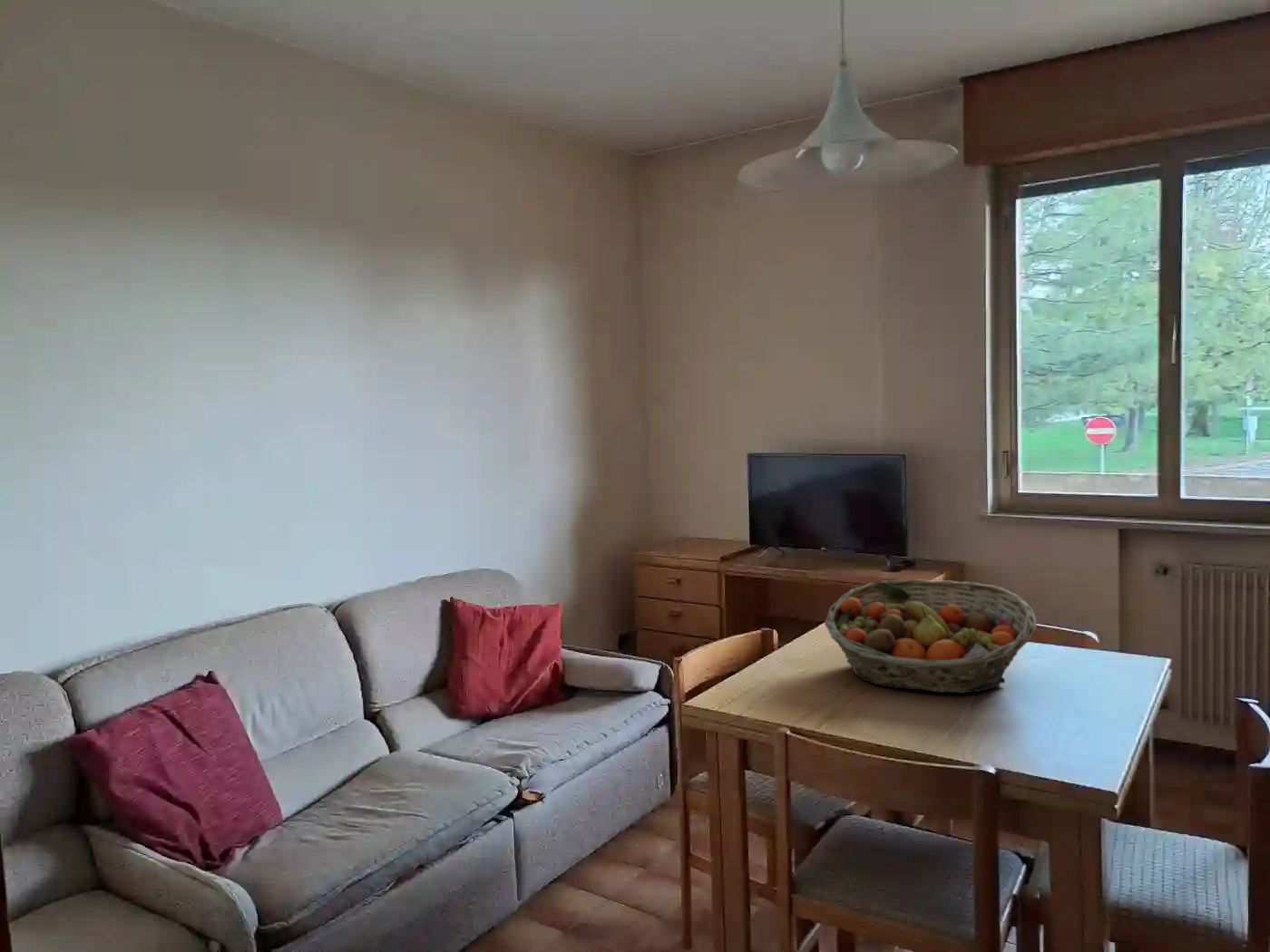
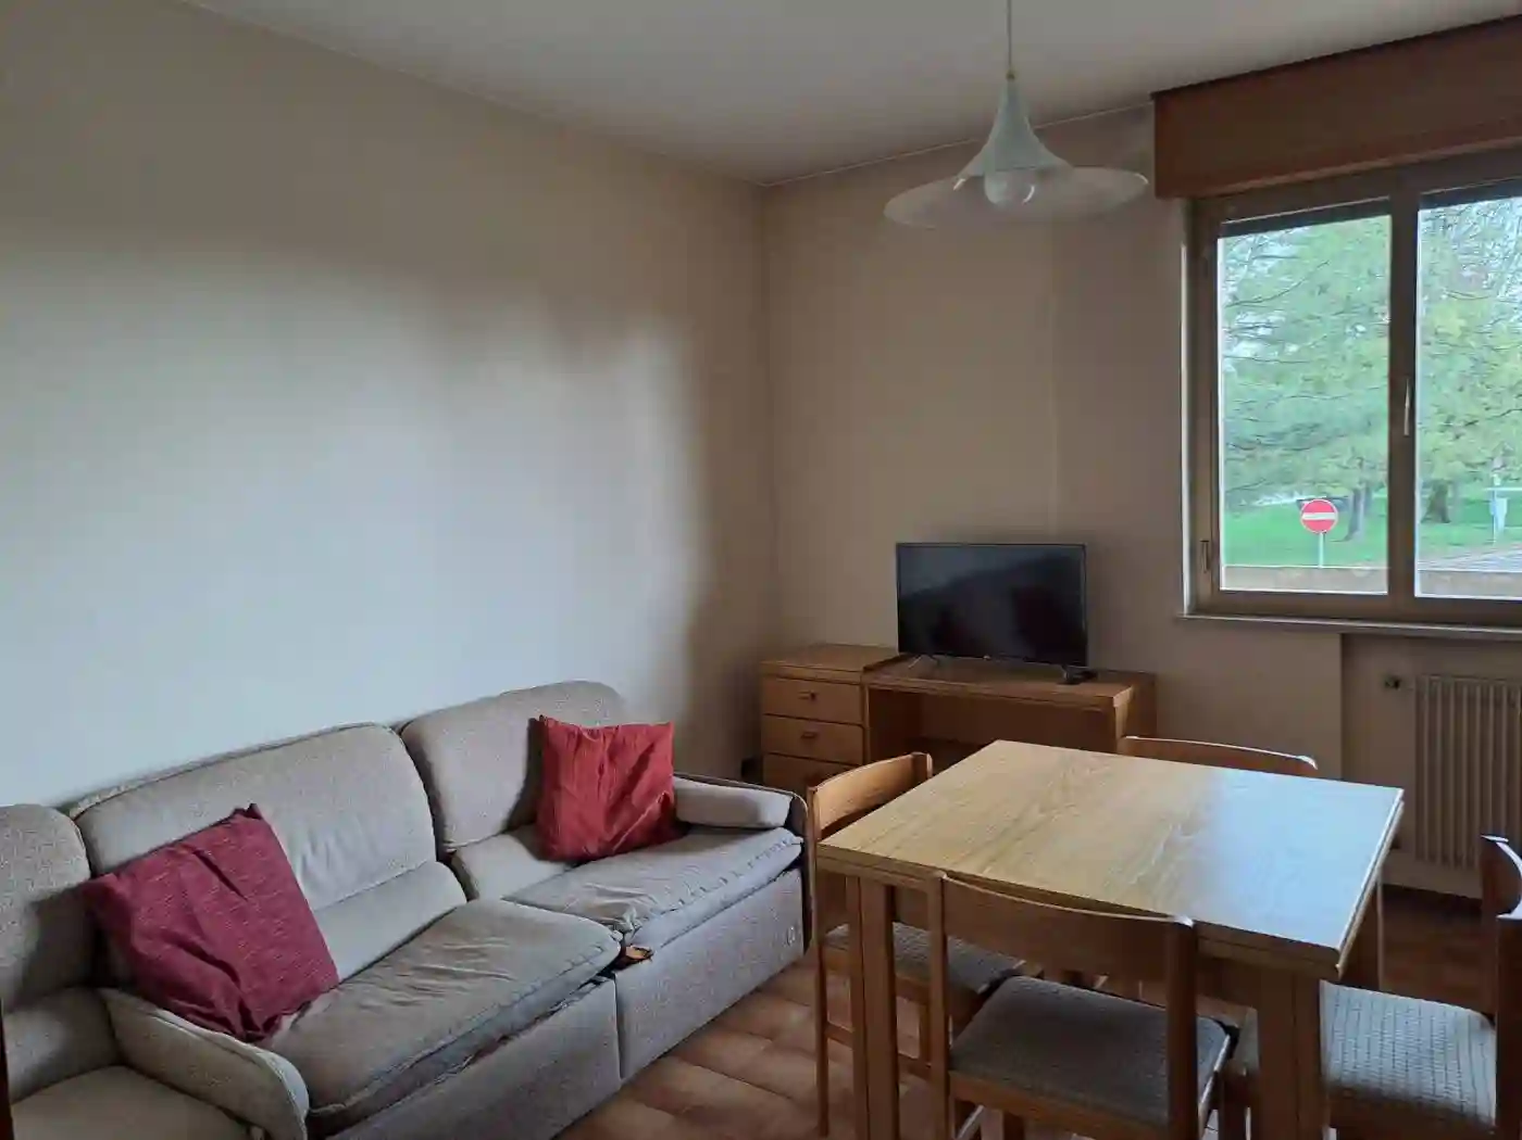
- fruit basket [824,579,1038,694]
